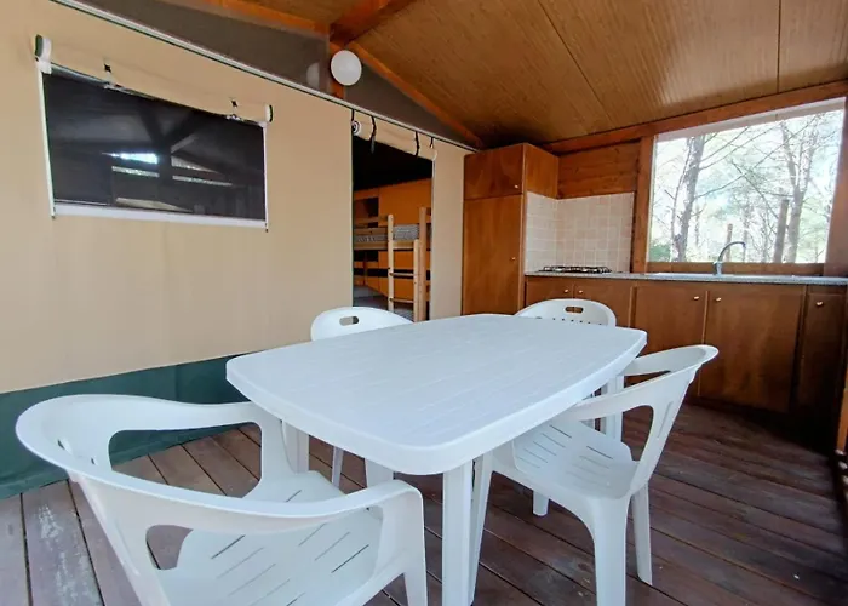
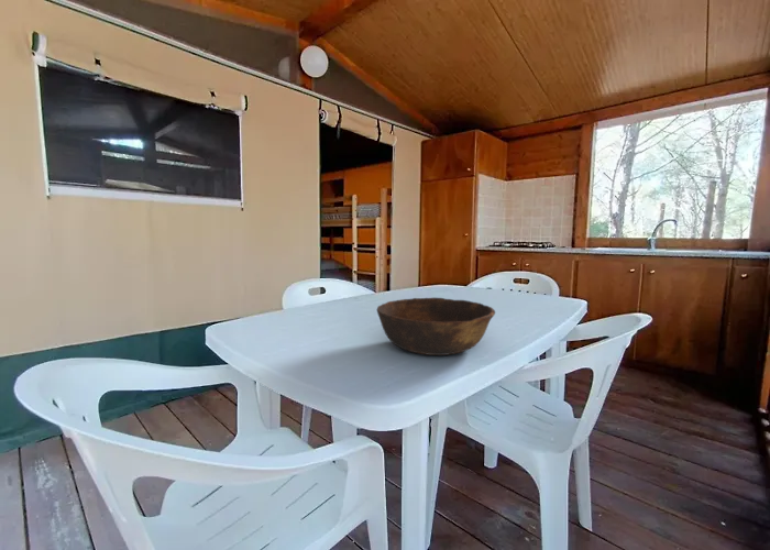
+ bowl [376,297,496,356]
